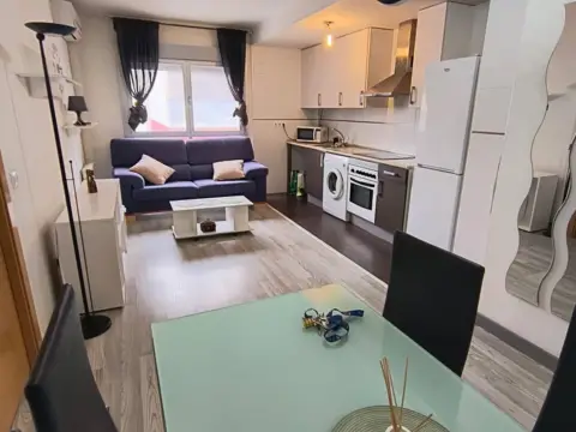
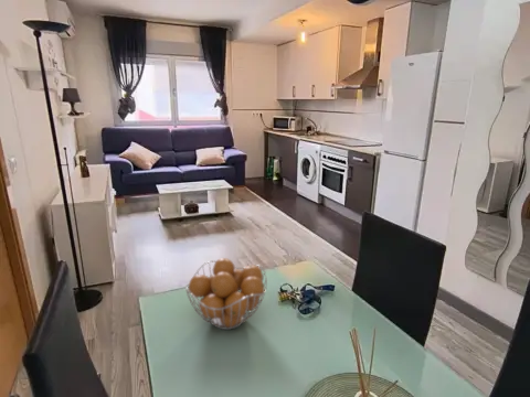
+ fruit basket [183,257,268,331]
